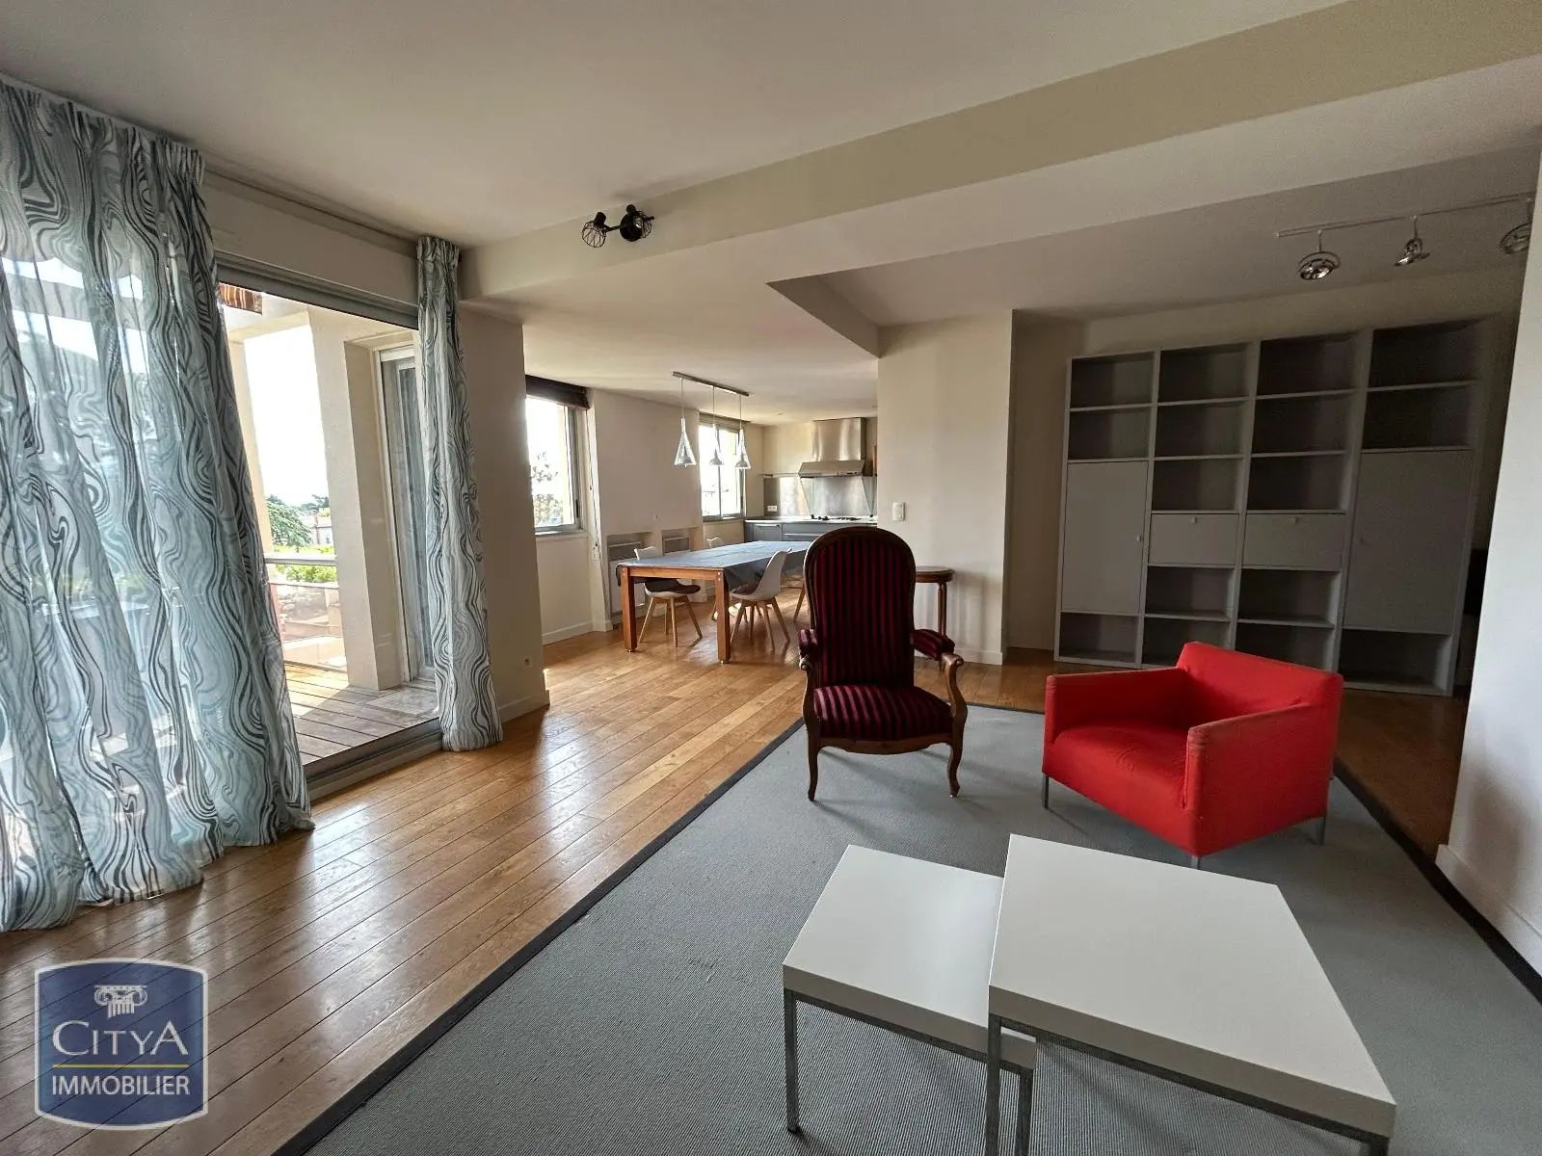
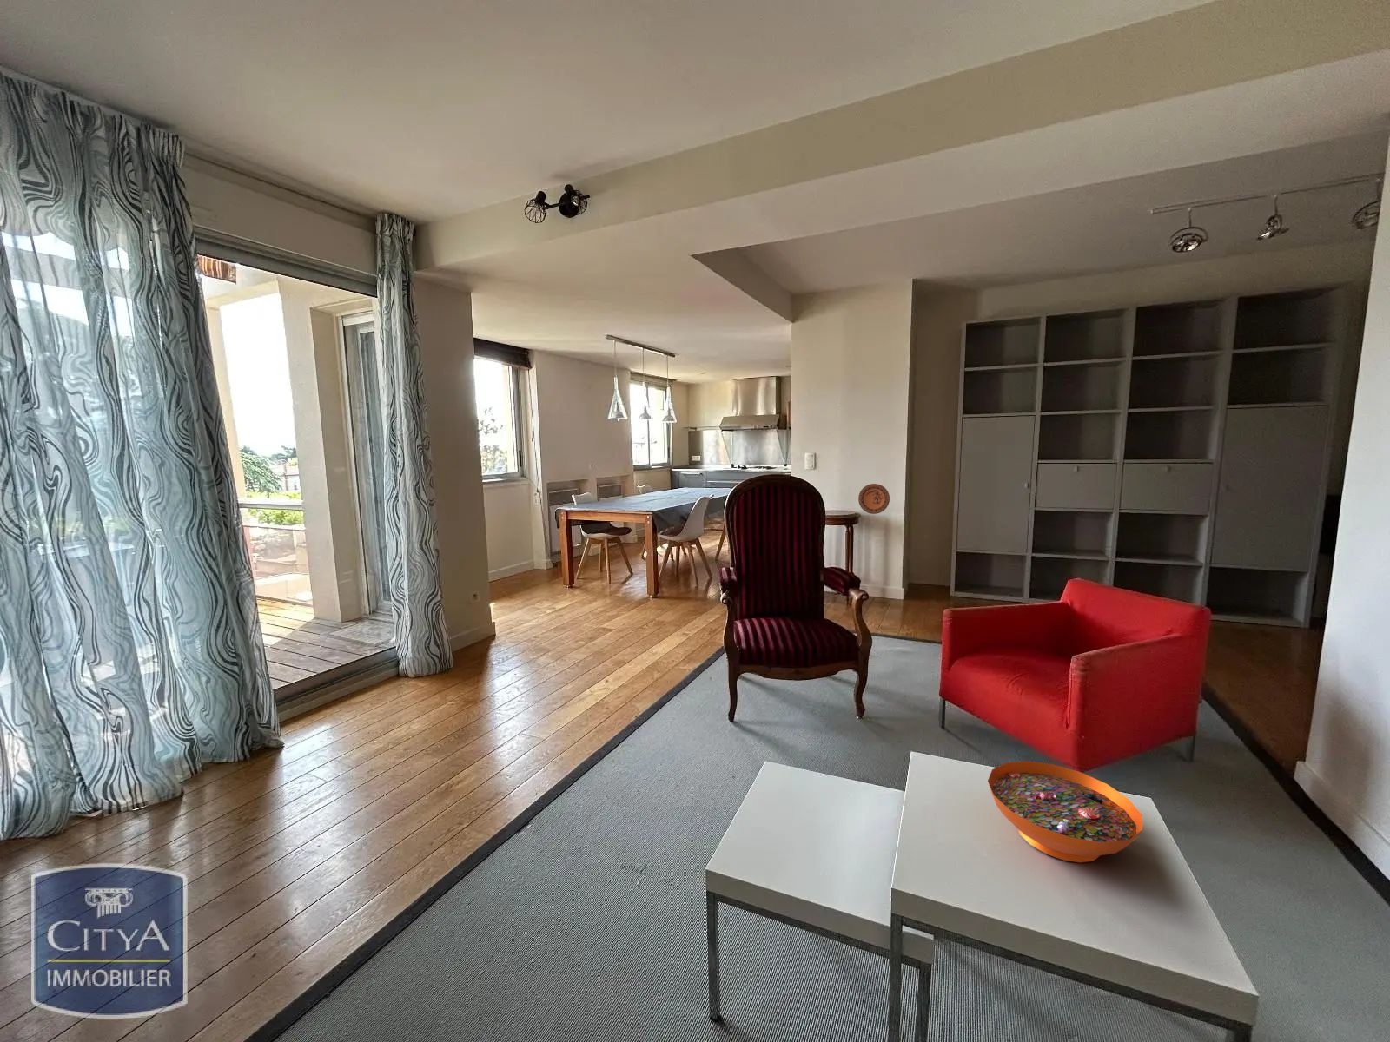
+ decorative plate [857,483,891,514]
+ decorative bowl [987,761,1144,864]
